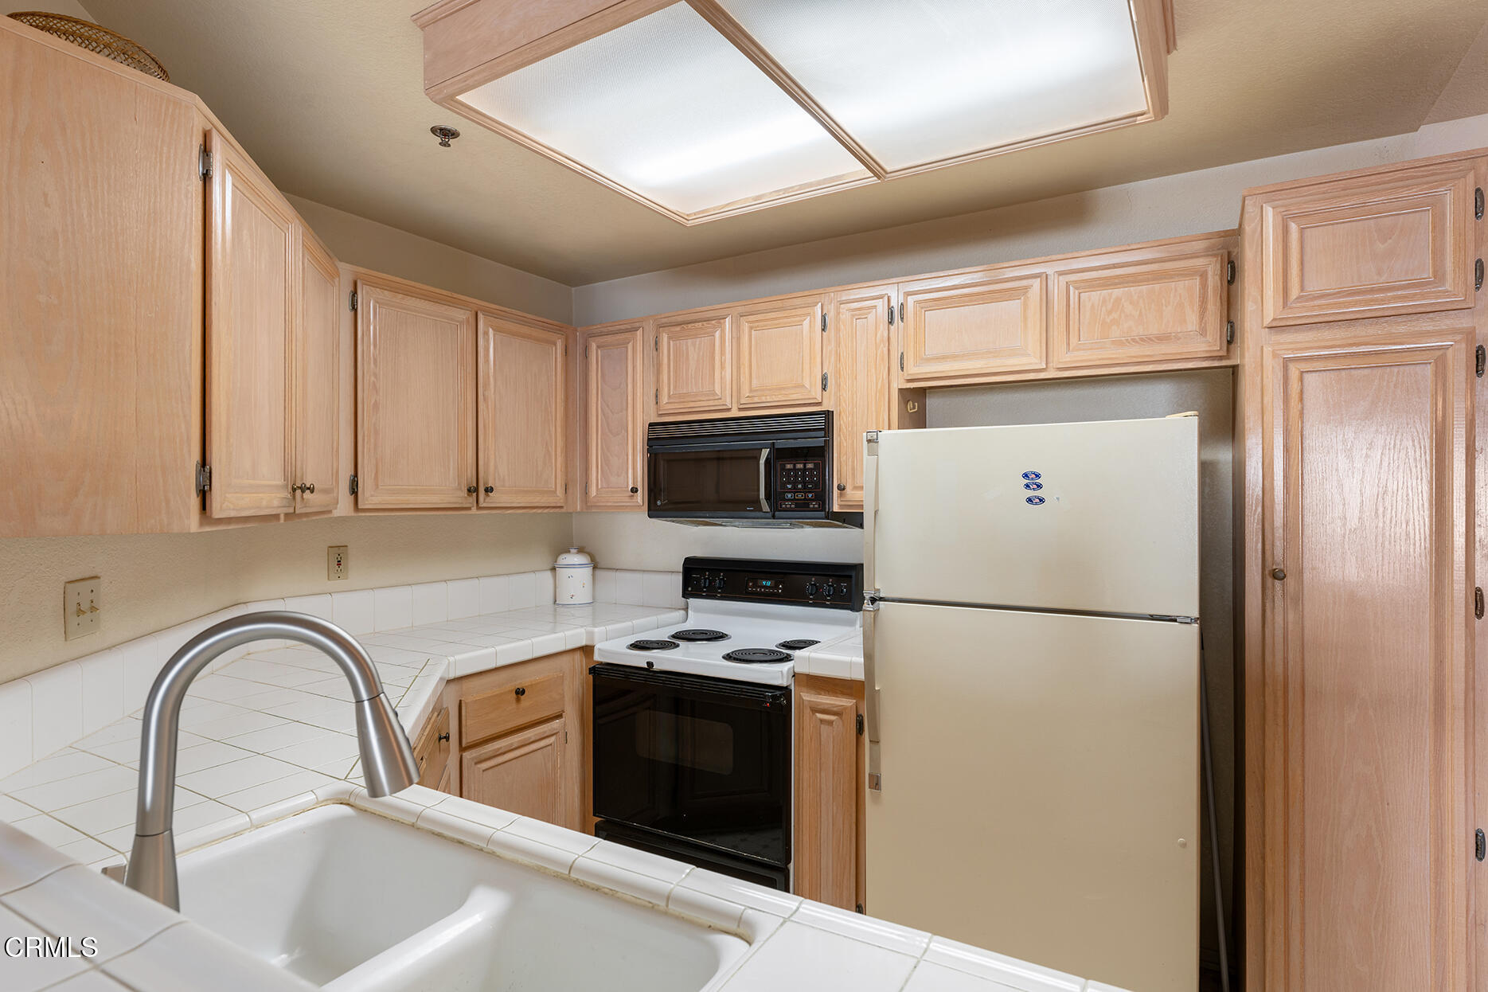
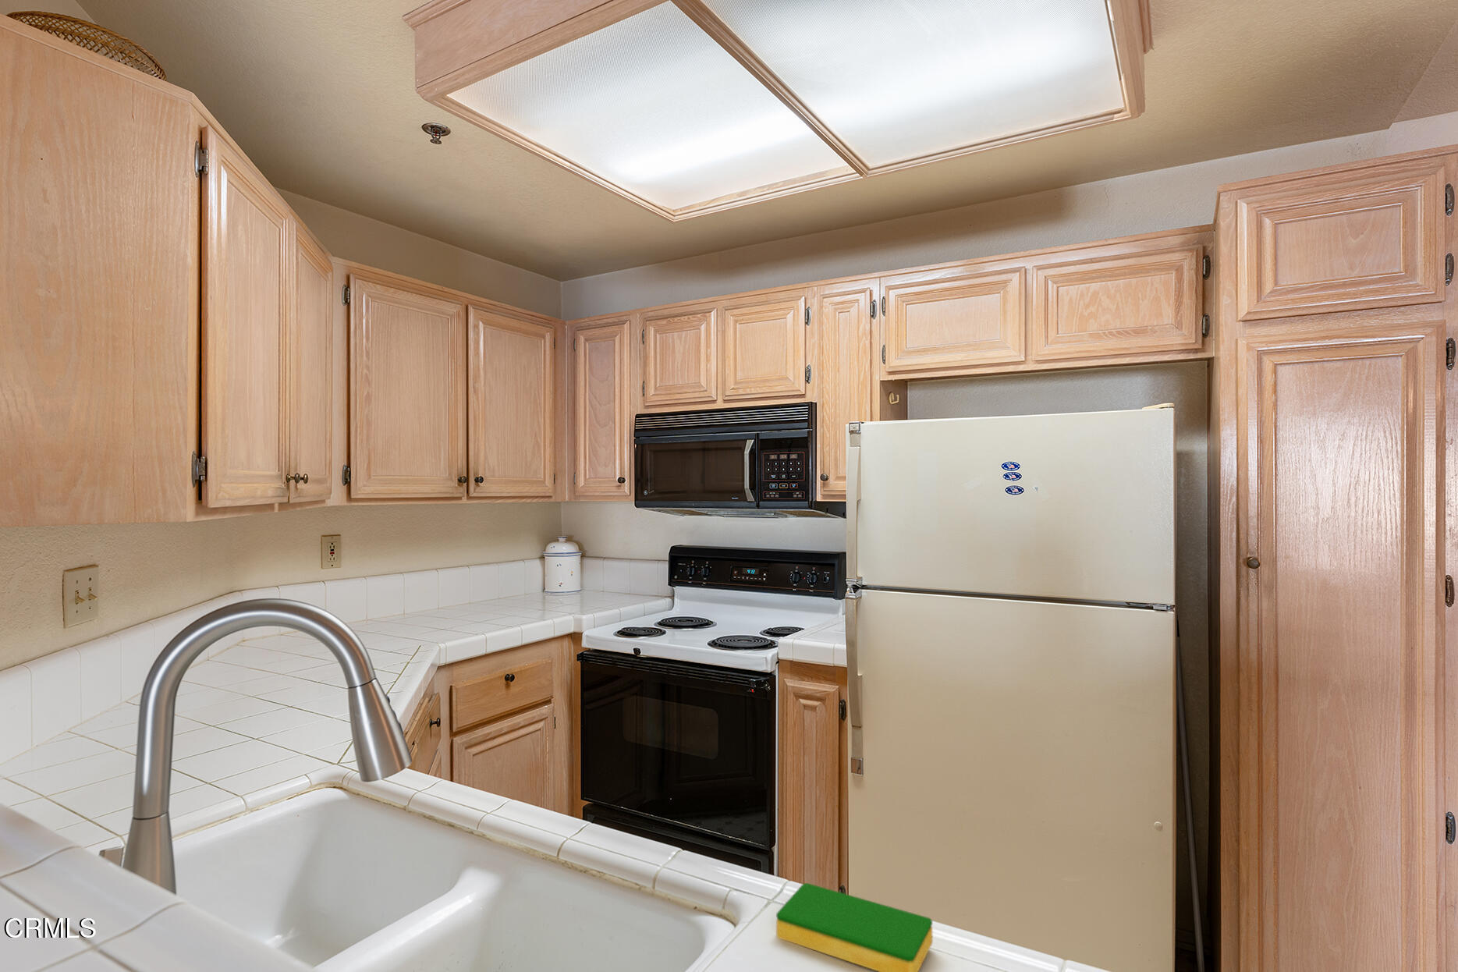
+ dish sponge [776,882,933,972]
